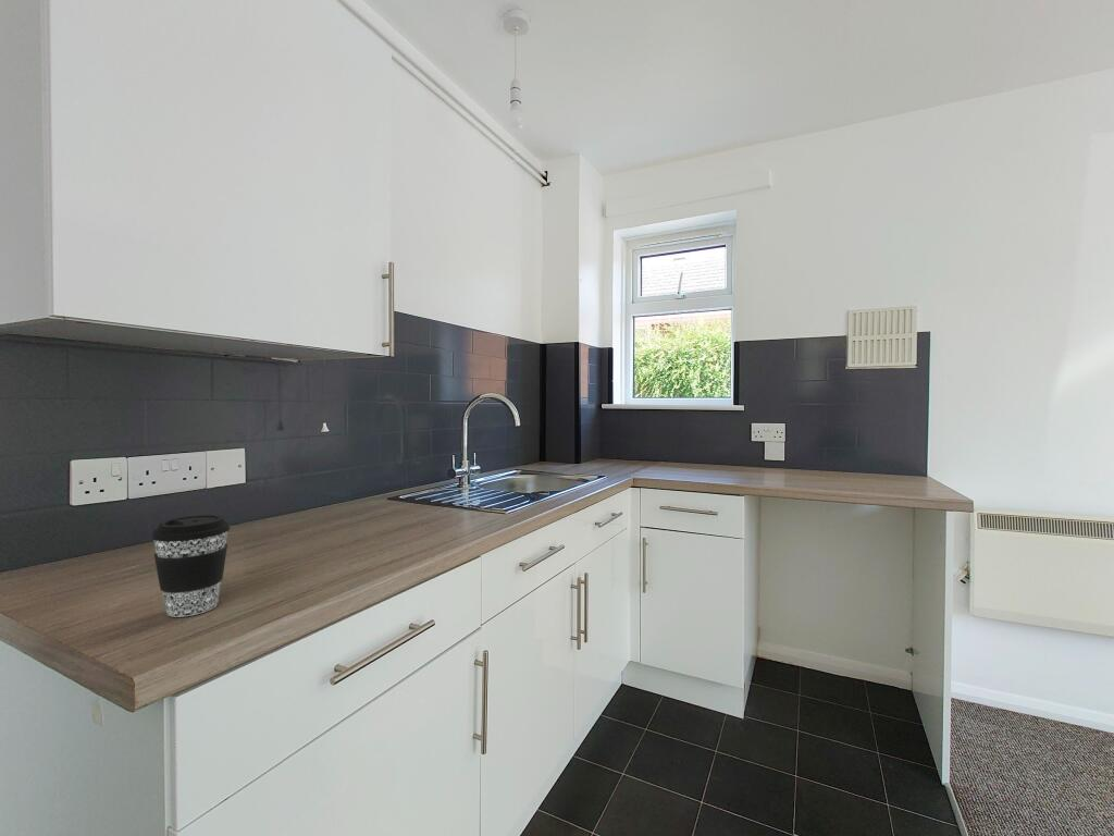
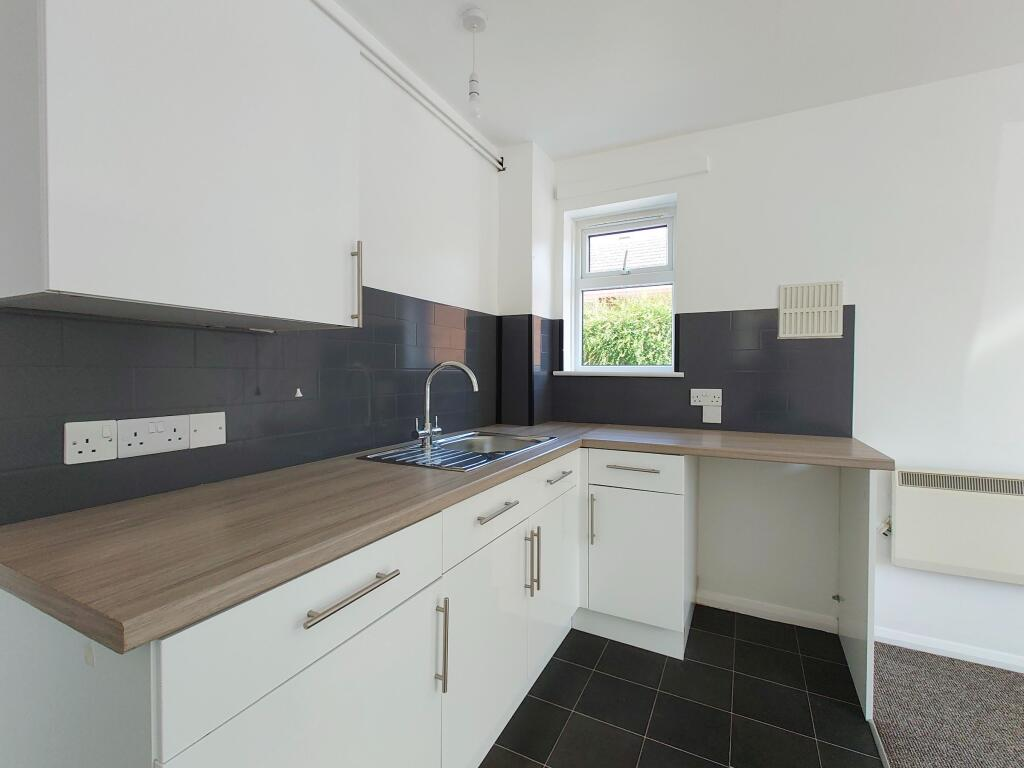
- coffee cup [150,514,231,618]
